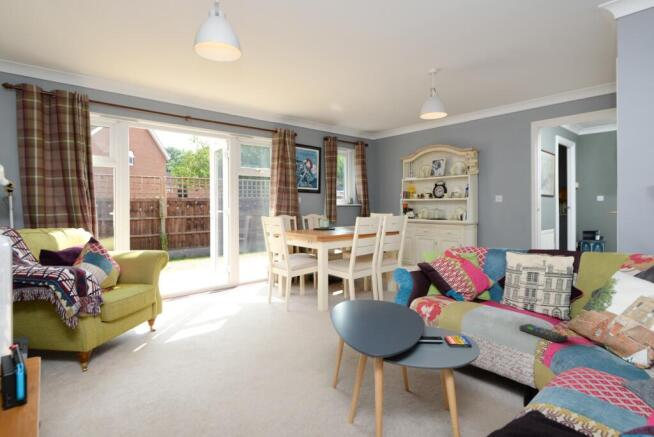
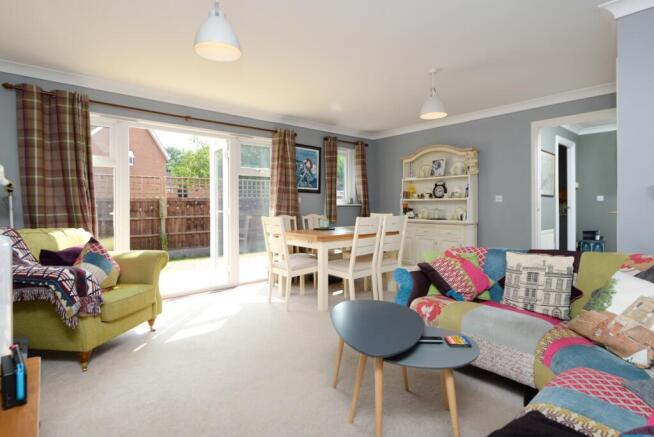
- remote control [518,323,569,343]
